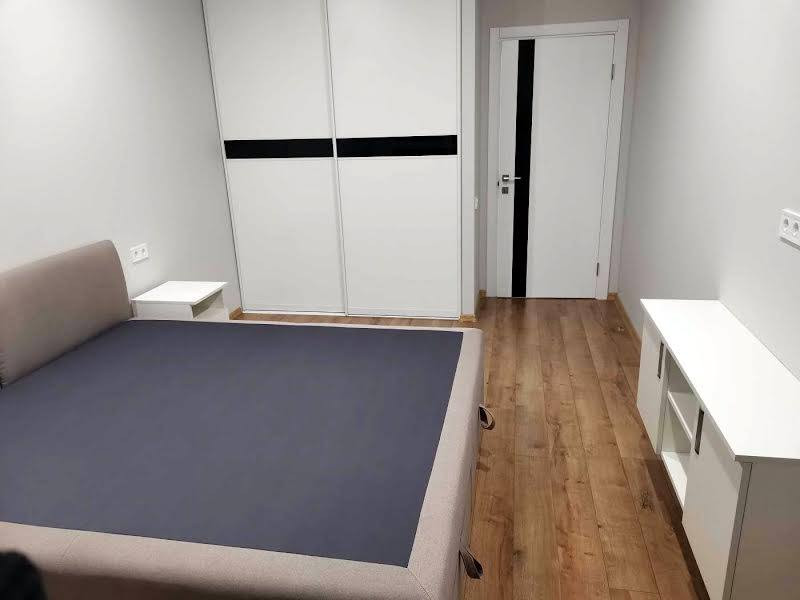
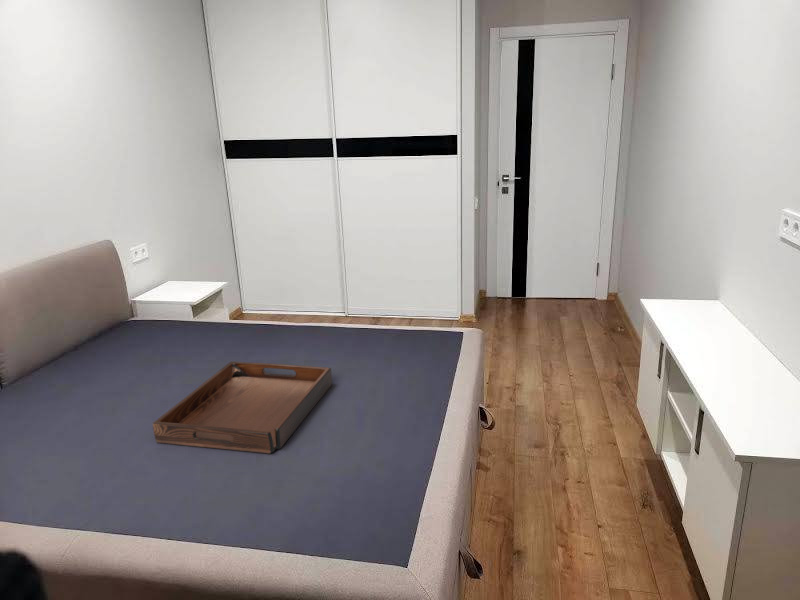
+ serving tray [152,360,333,454]
